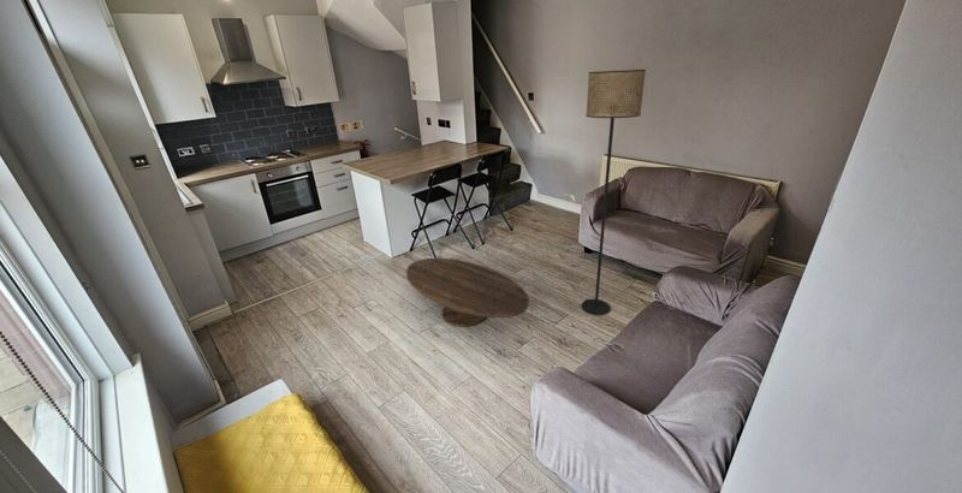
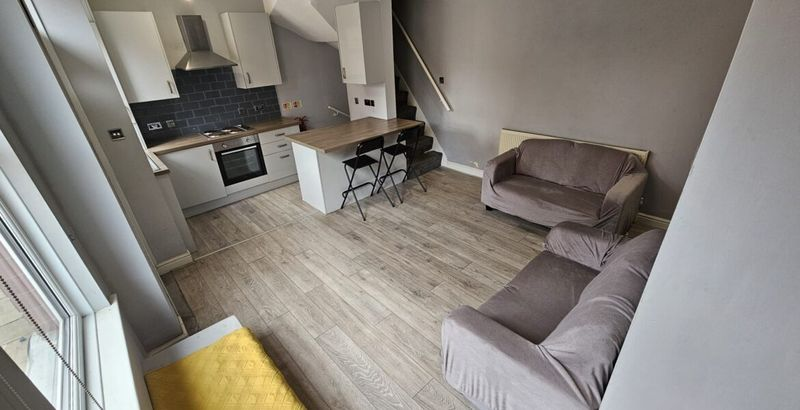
- coffee table [405,257,530,328]
- floor lamp [581,69,647,316]
